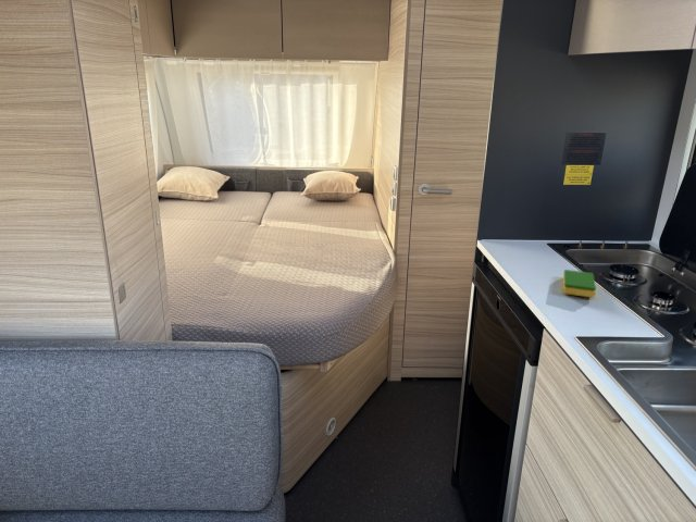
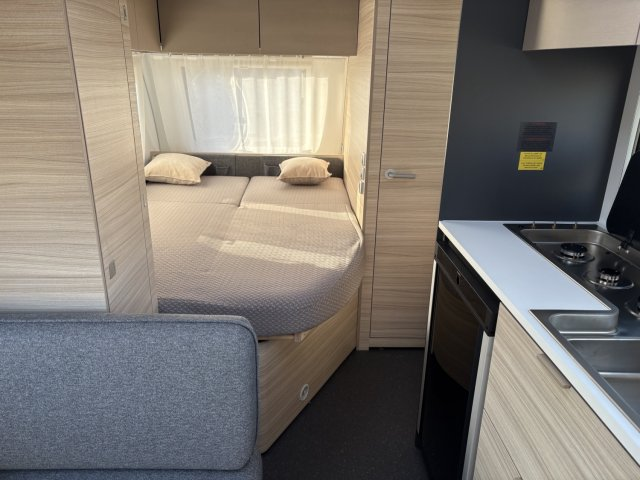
- dish sponge [562,269,597,299]
